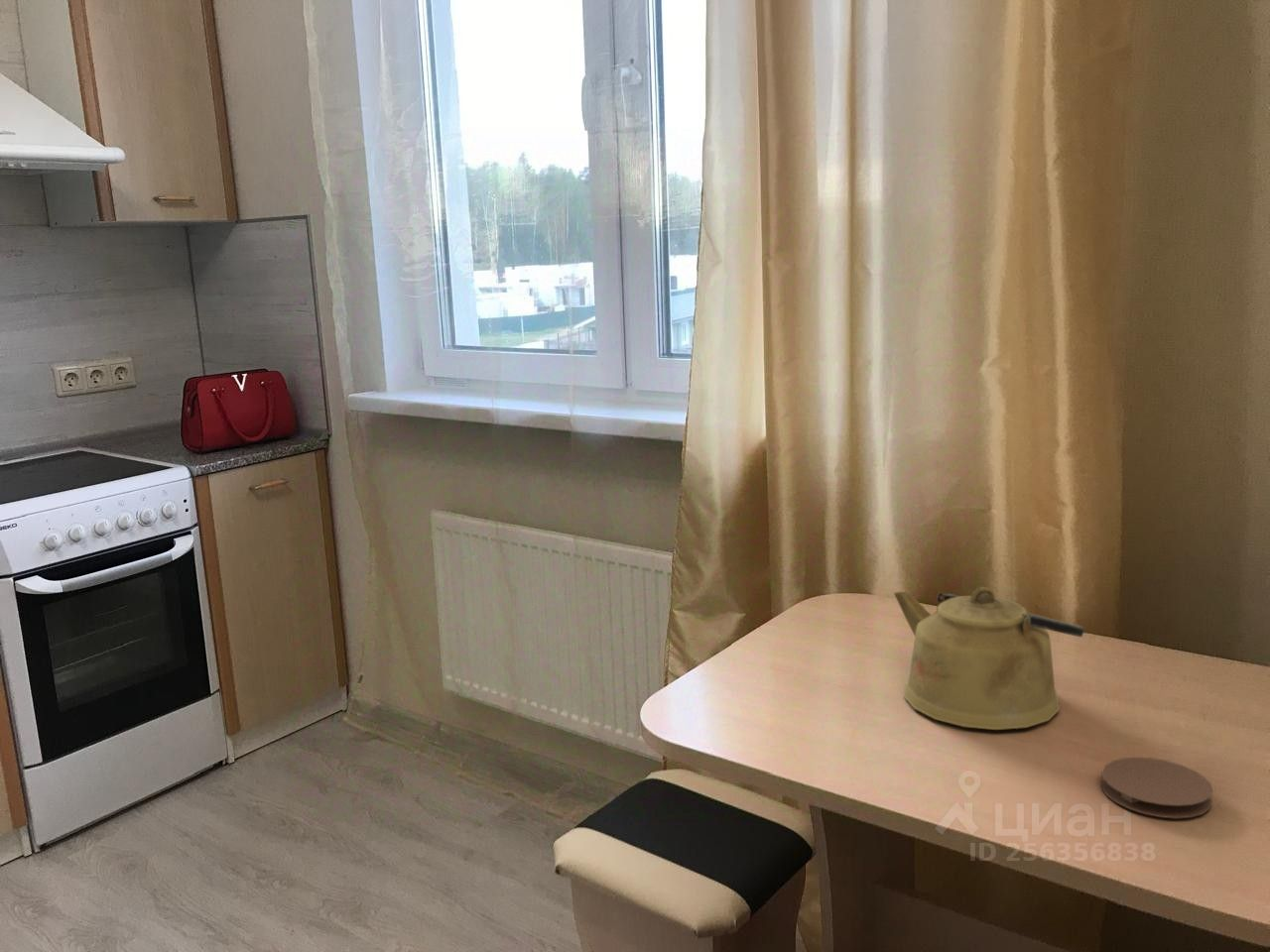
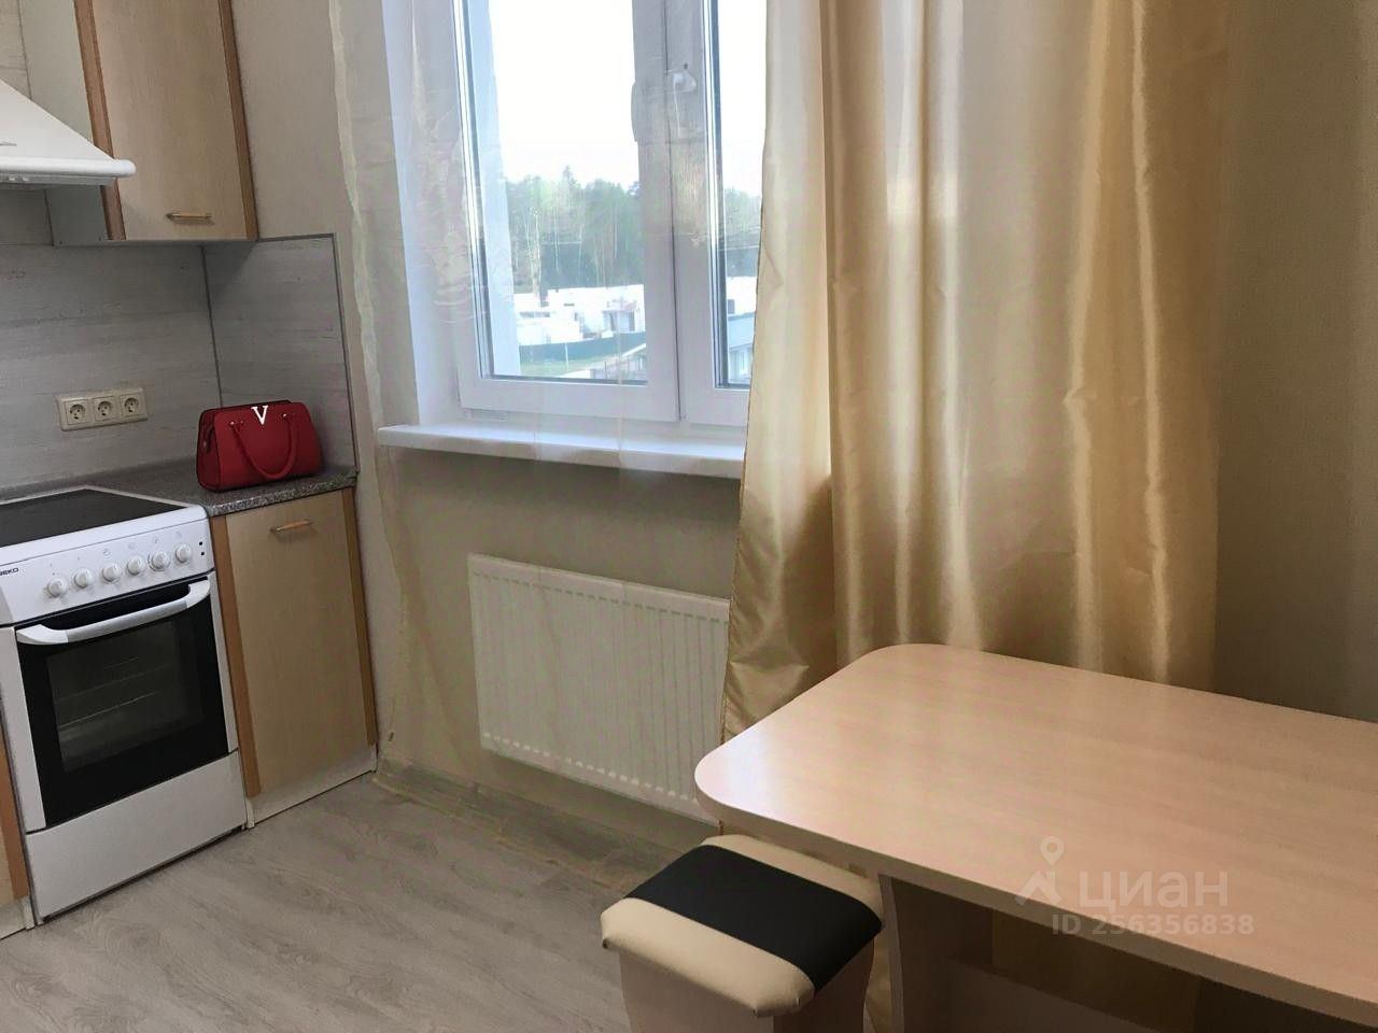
- kettle [893,586,1085,731]
- coaster [1100,757,1214,819]
